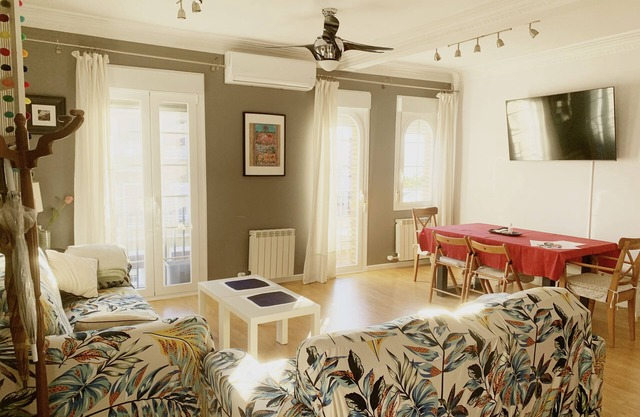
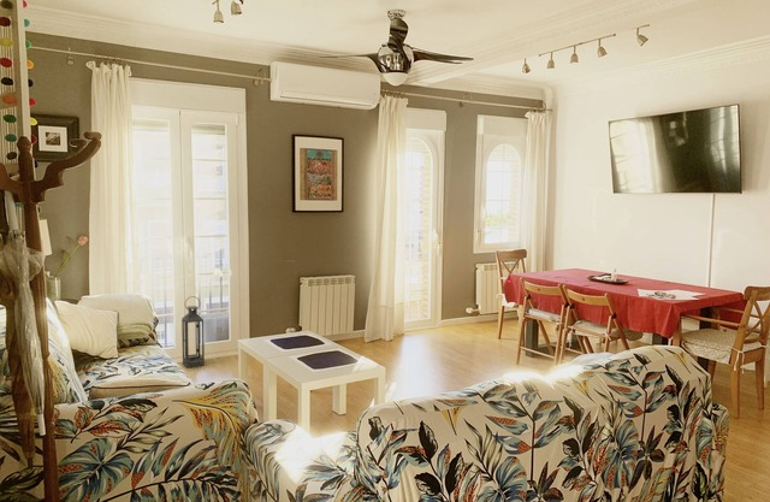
+ lantern [180,295,206,368]
